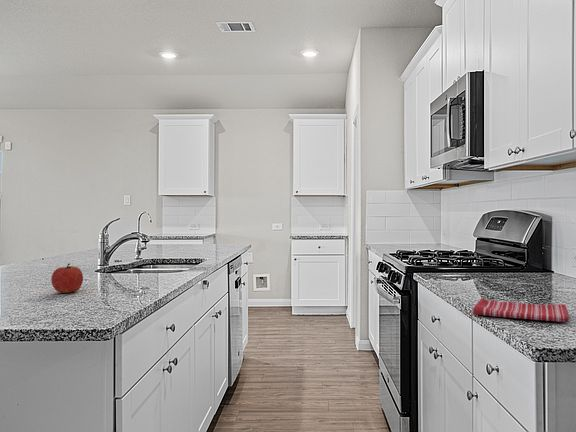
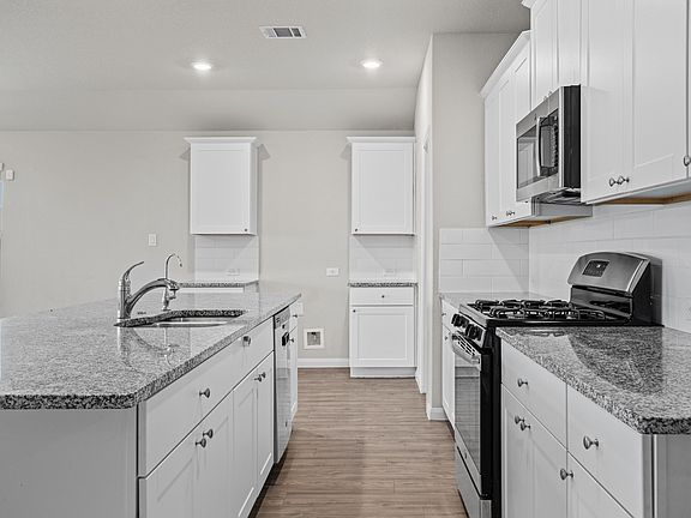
- apple [50,262,84,294]
- dish towel [472,298,570,323]
